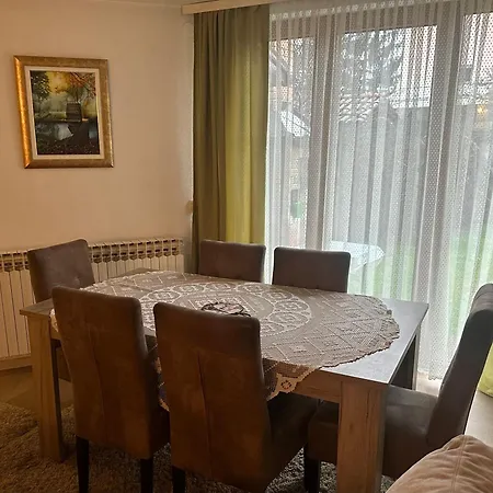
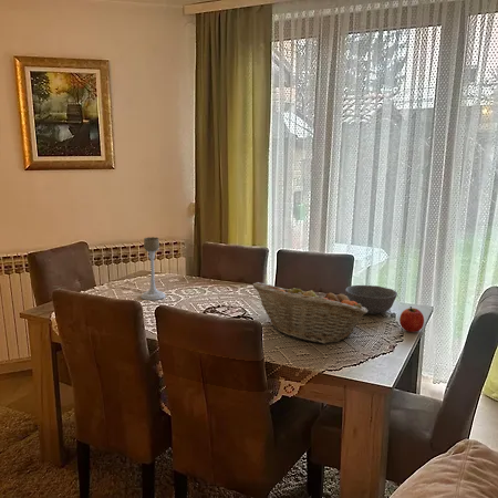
+ fruit basket [251,281,367,345]
+ apple [398,305,425,333]
+ bowl [344,284,398,315]
+ candle holder [139,236,167,301]
